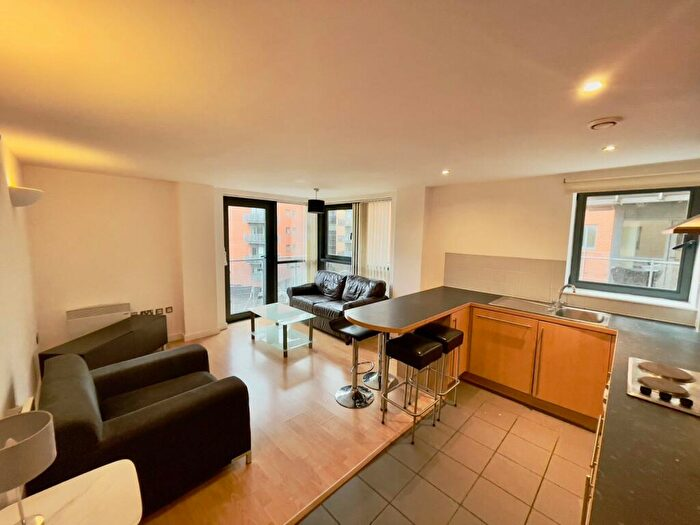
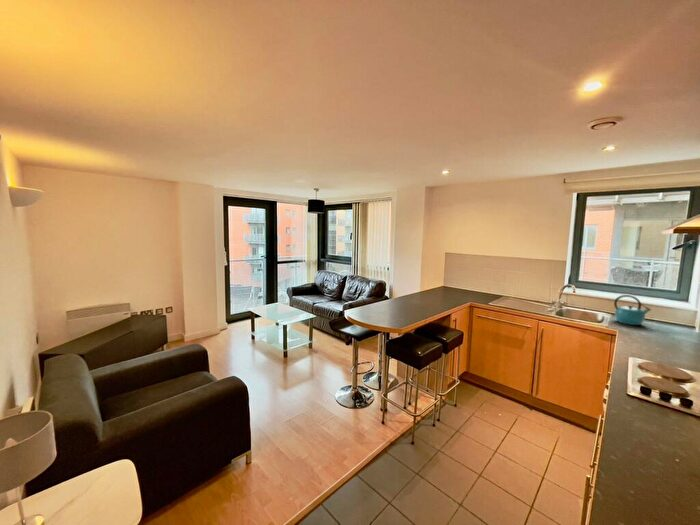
+ kettle [613,294,652,326]
